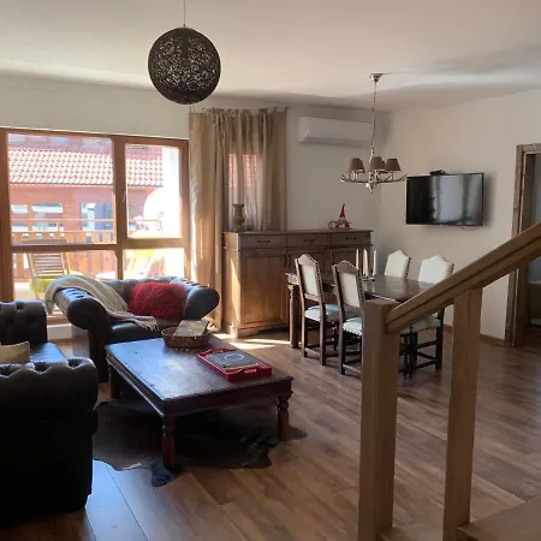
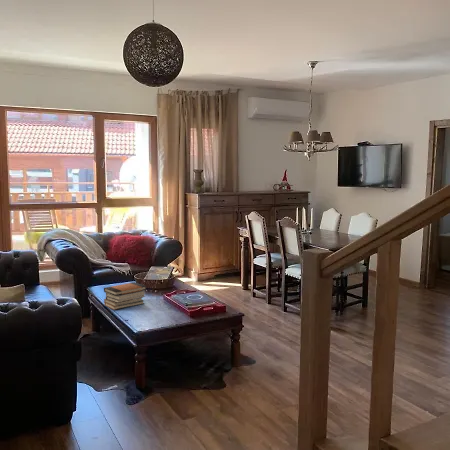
+ book stack [103,281,147,311]
